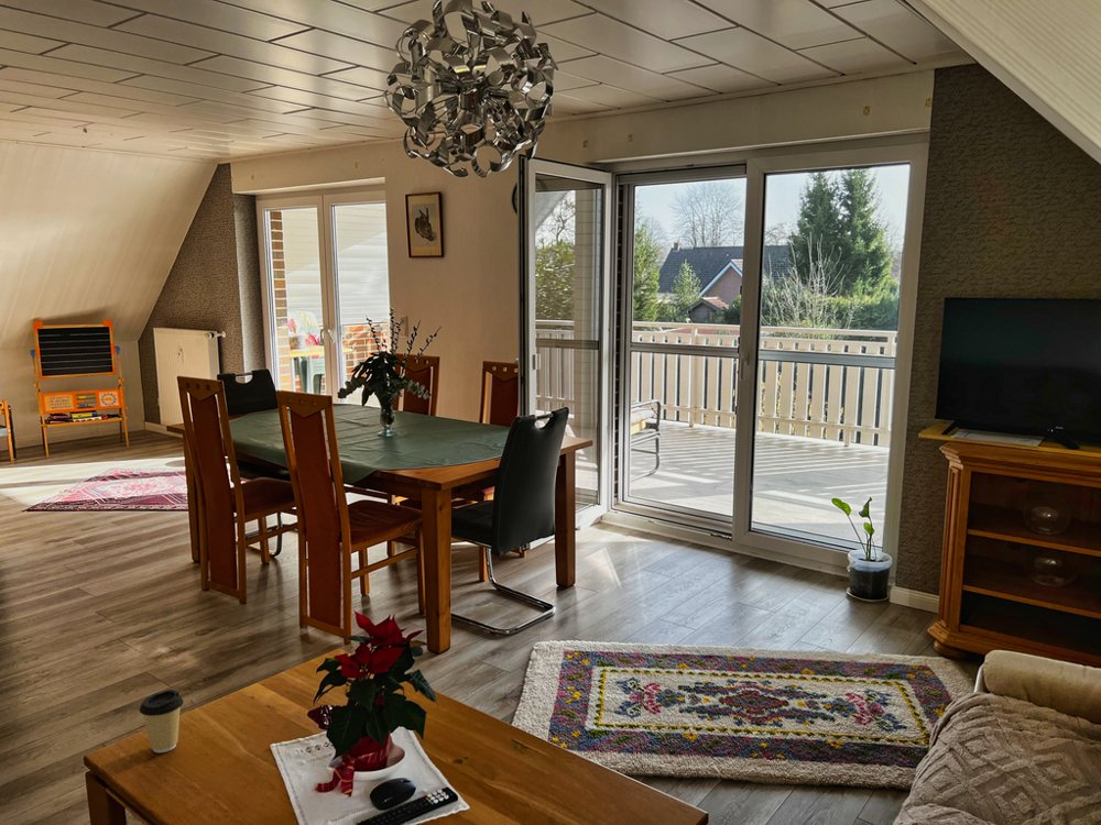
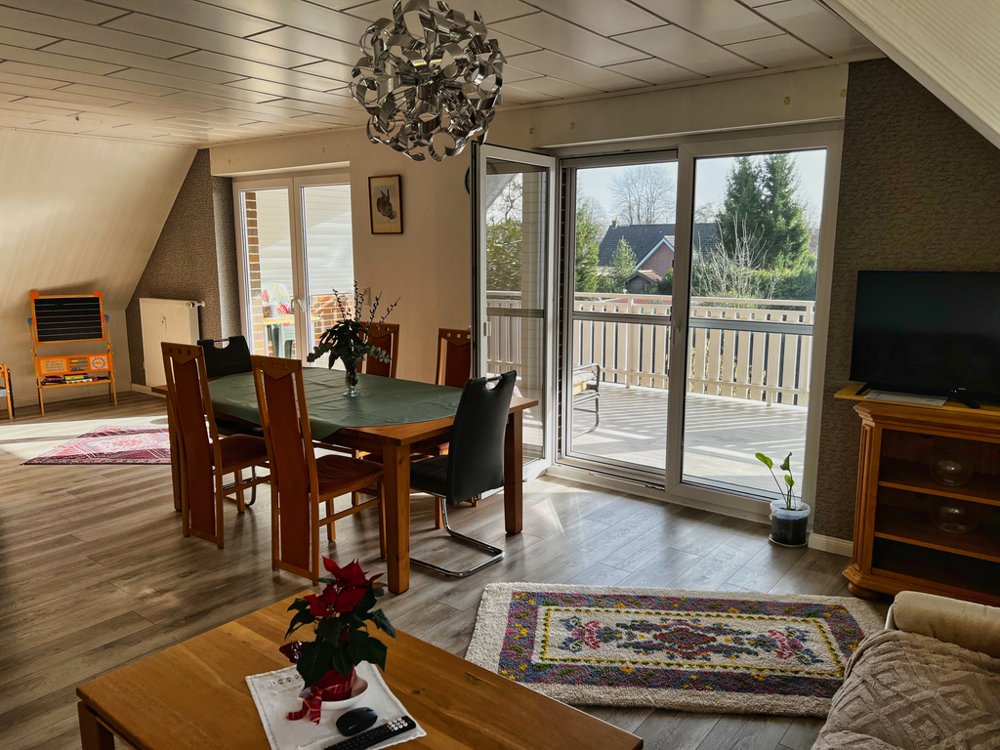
- coffee cup [139,689,185,754]
